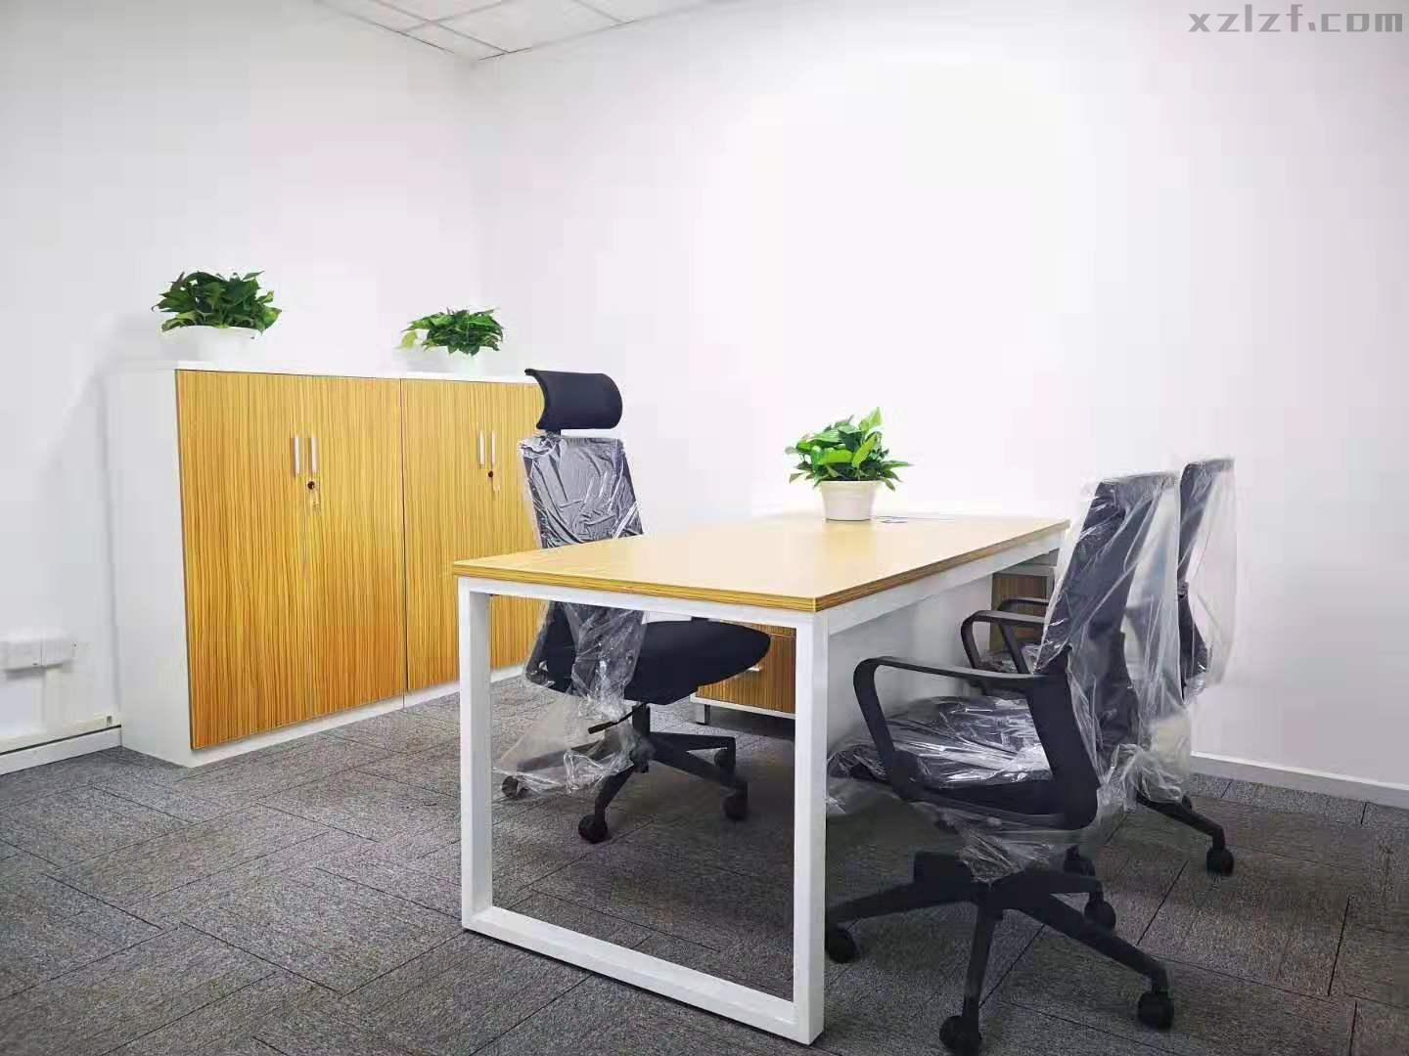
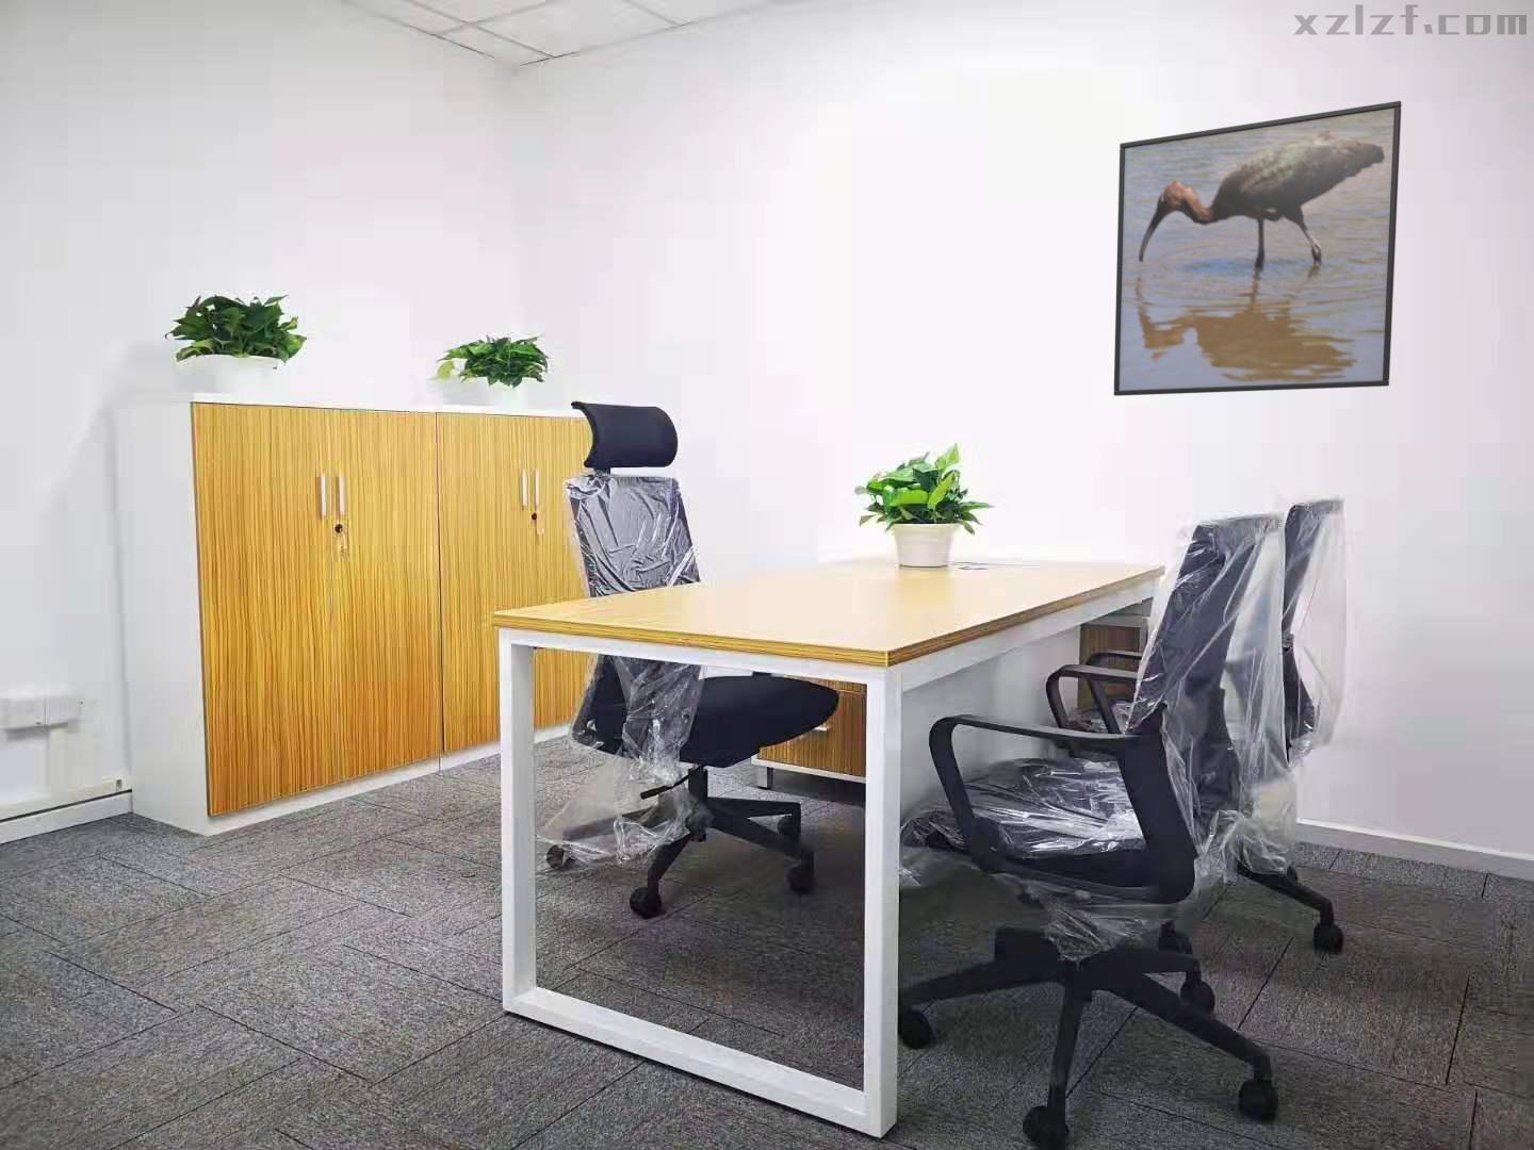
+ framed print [1112,100,1404,397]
